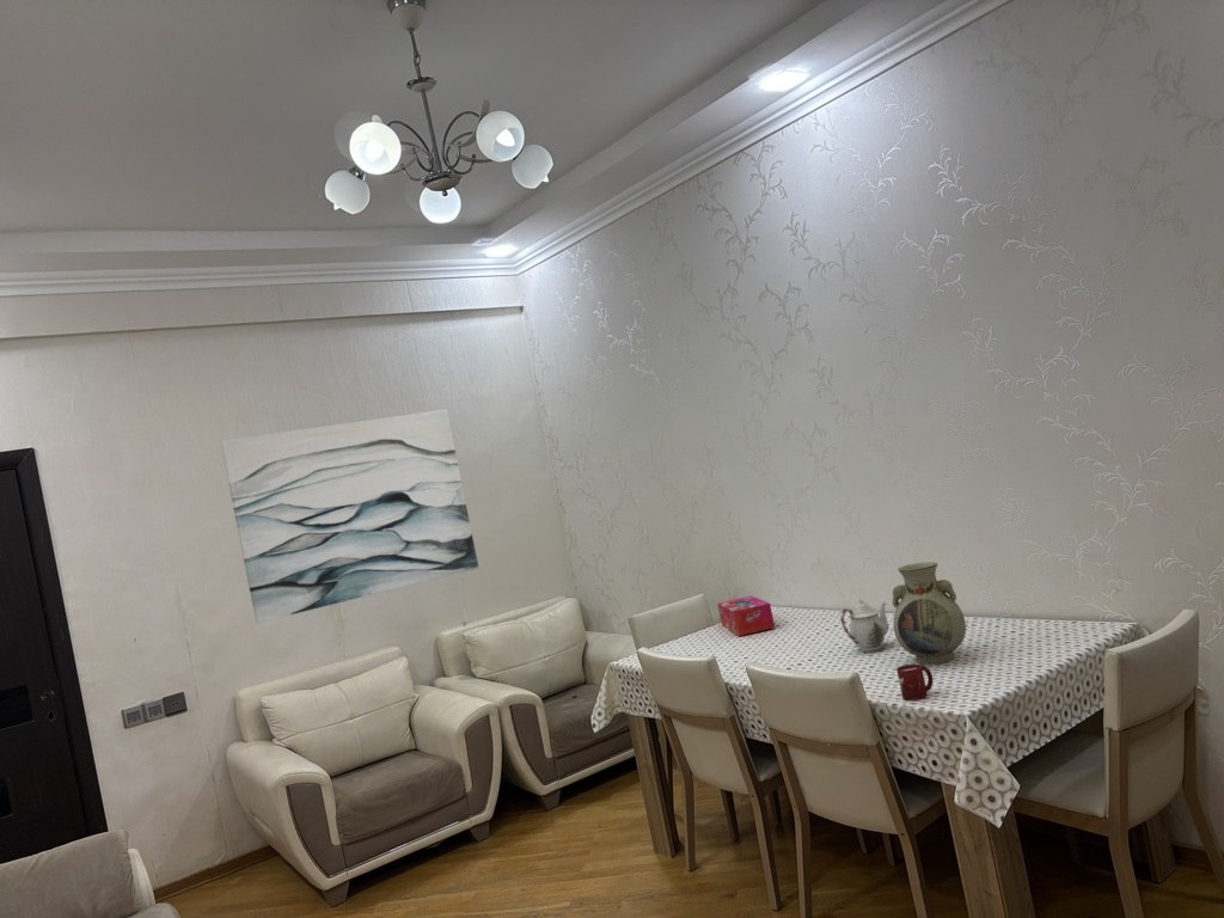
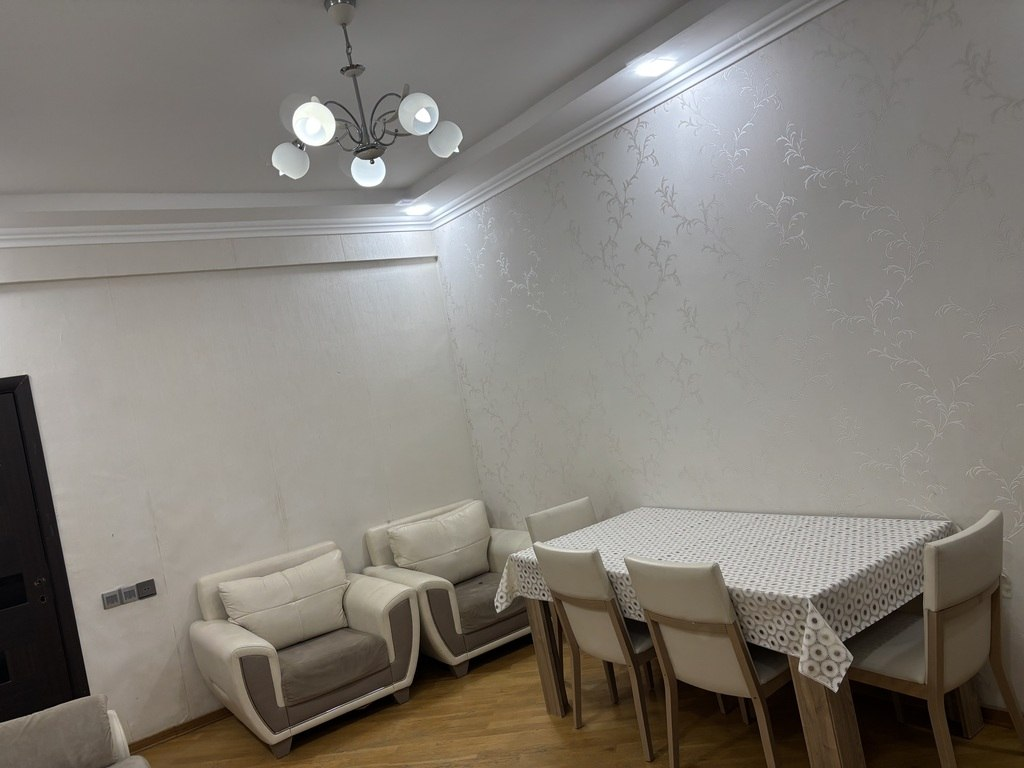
- teapot [839,598,891,653]
- cup [895,663,934,700]
- tissue box [716,594,776,637]
- wall art [220,409,479,624]
- vase [892,561,967,666]
